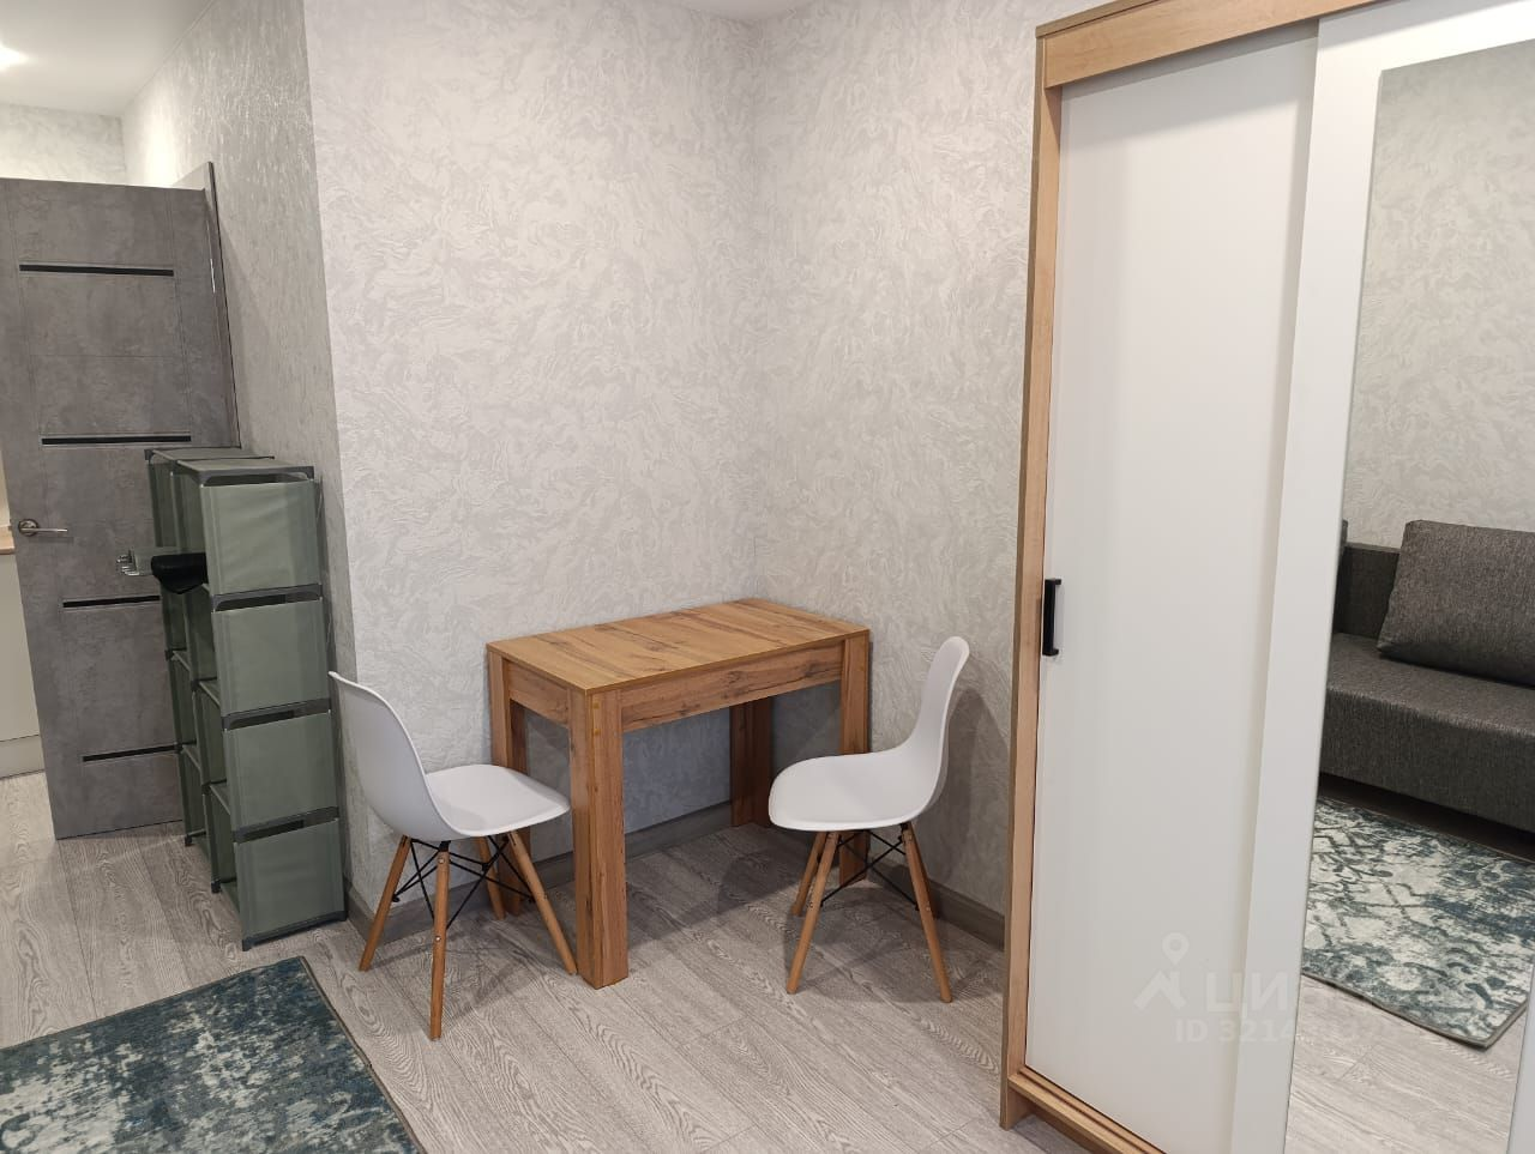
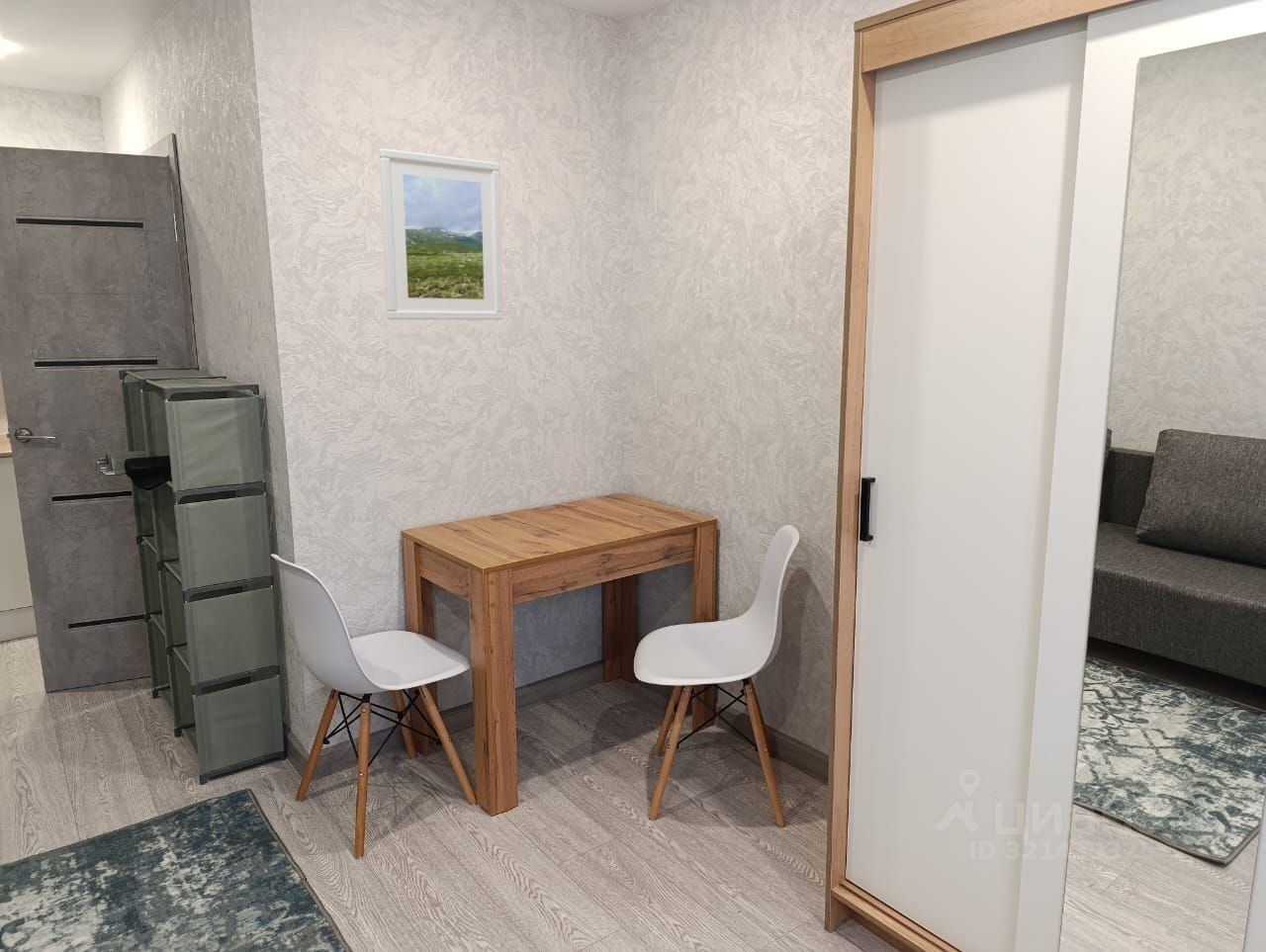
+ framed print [378,148,503,320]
